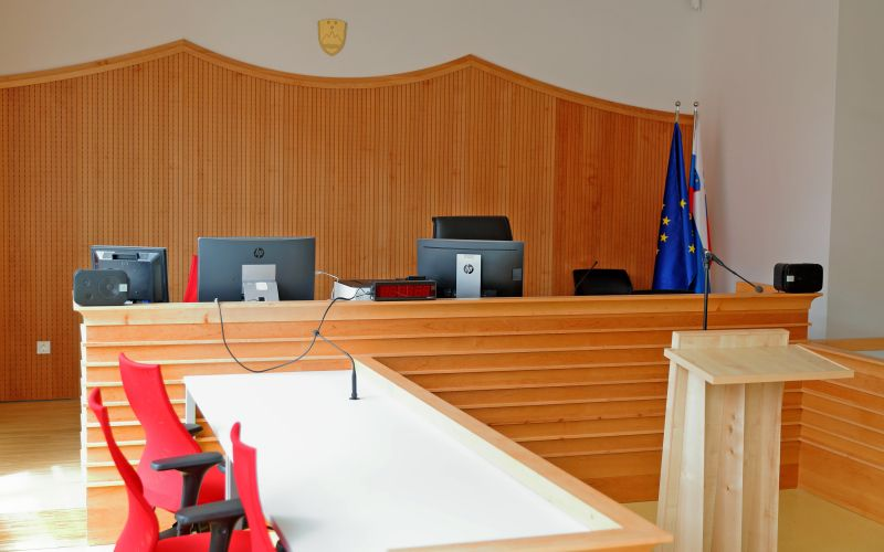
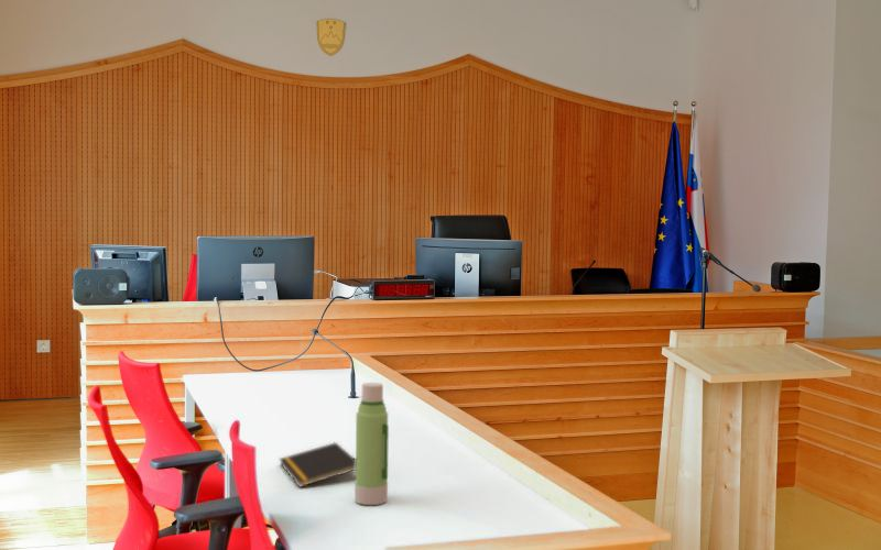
+ notepad [278,441,356,488]
+ water bottle [354,382,390,506]
